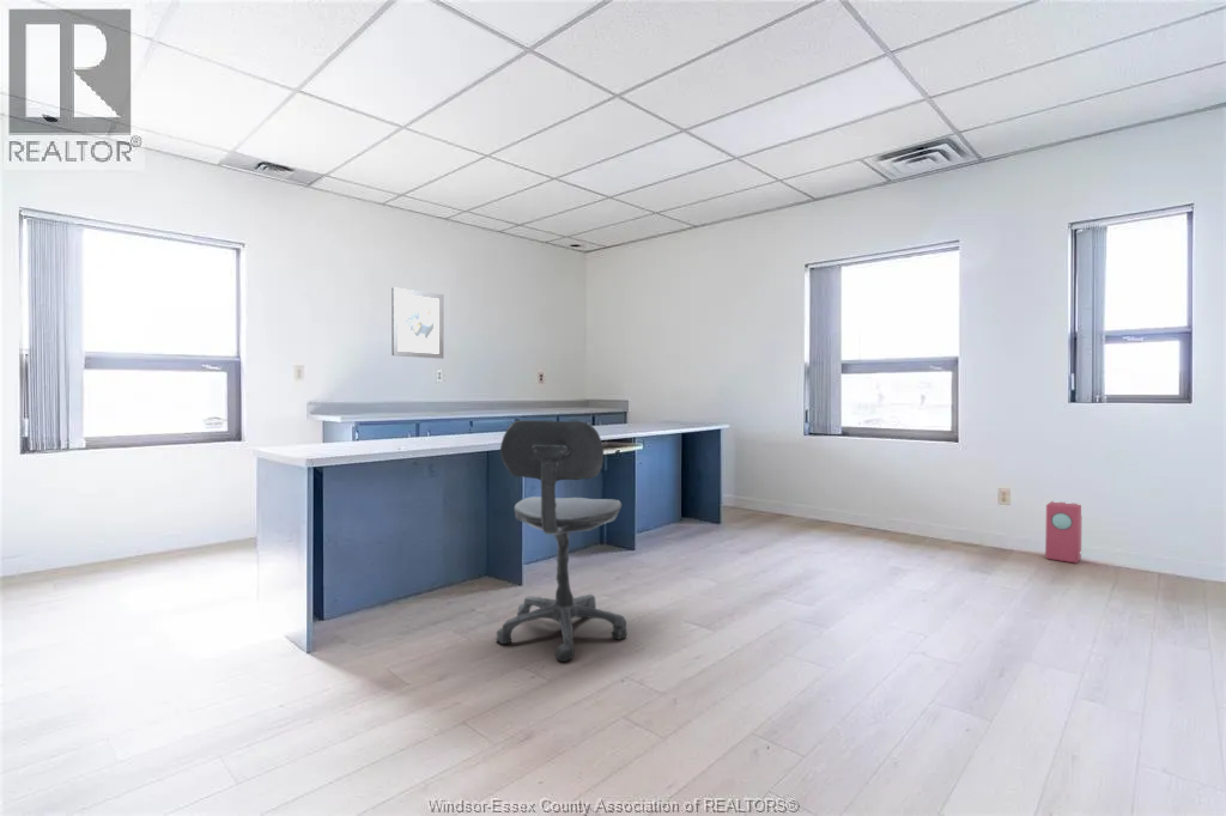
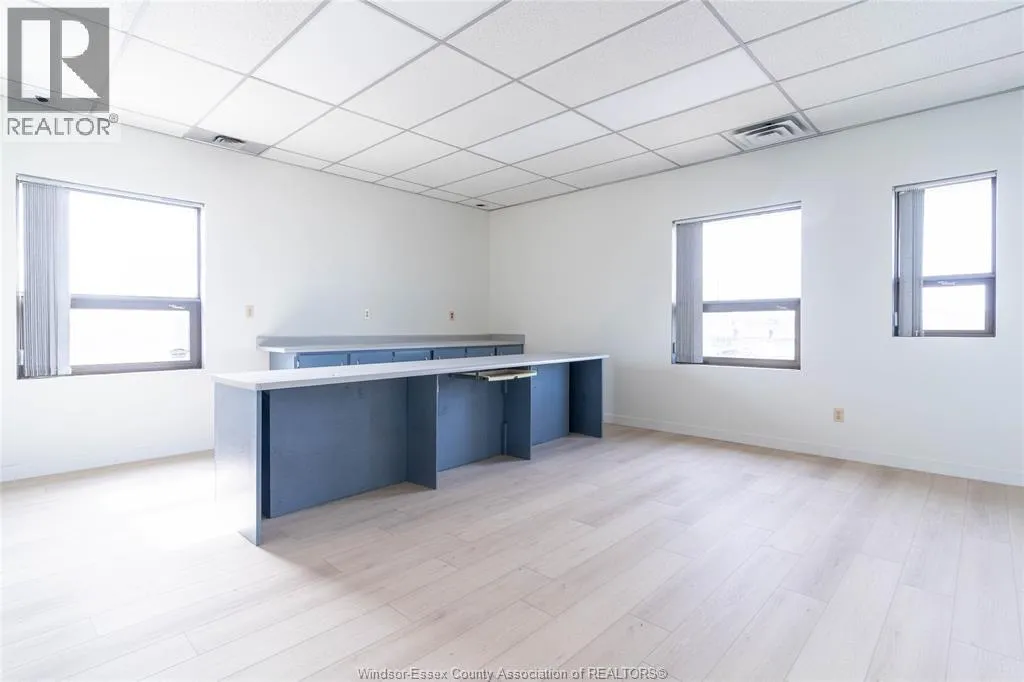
- office chair [494,419,629,663]
- speaker [1044,500,1082,565]
- wall art [390,286,444,360]
